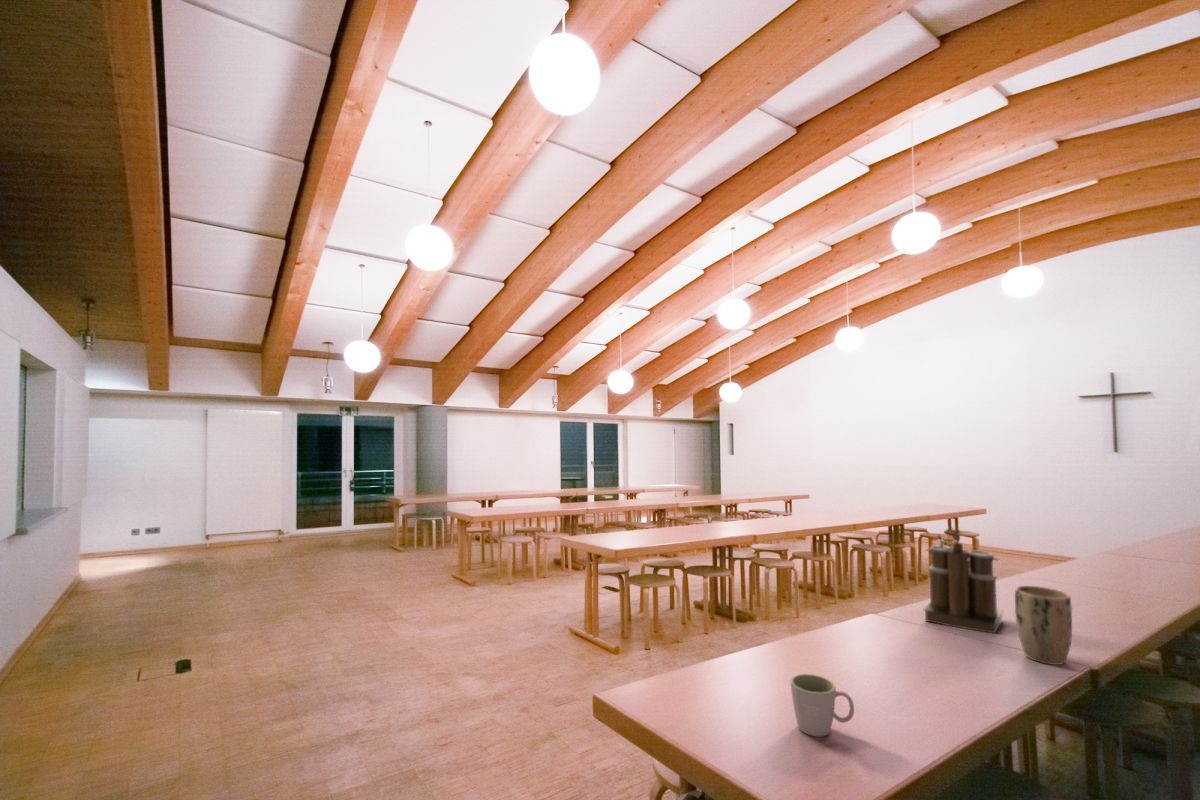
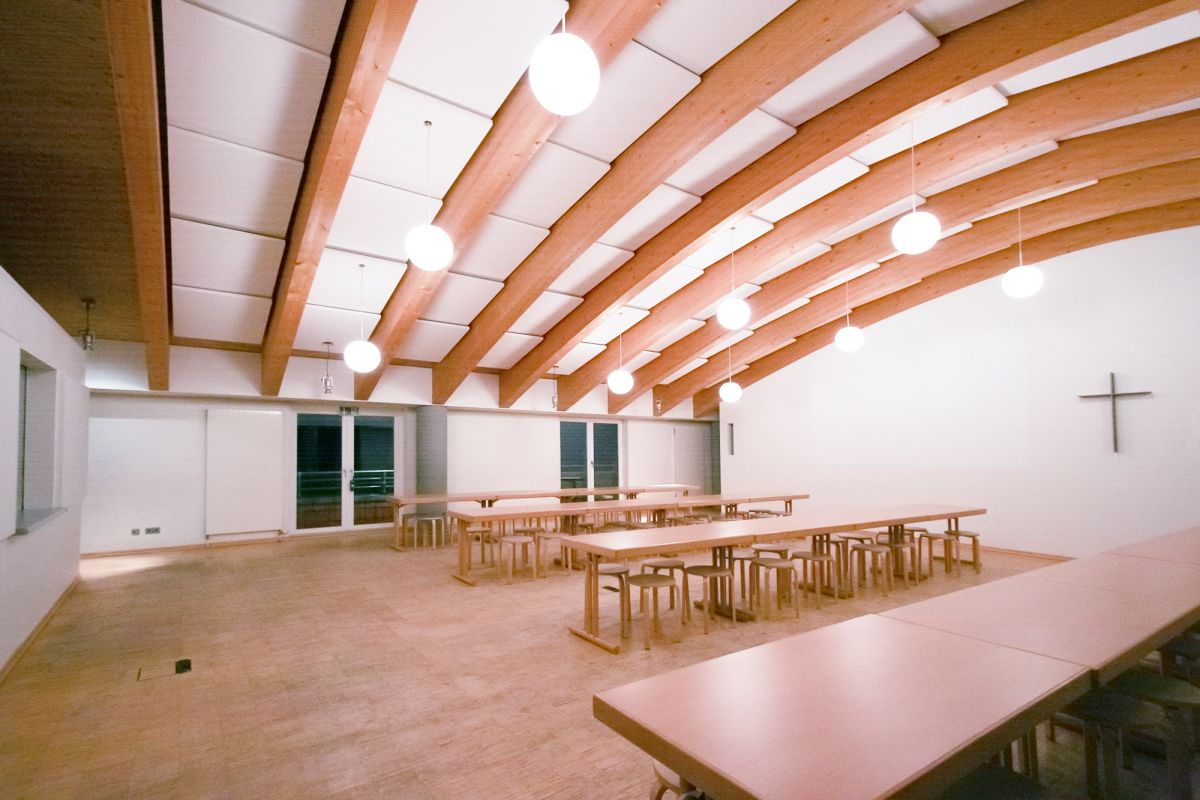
- plant pot [1014,585,1073,666]
- mug [789,673,855,738]
- coffee maker [923,527,1004,634]
